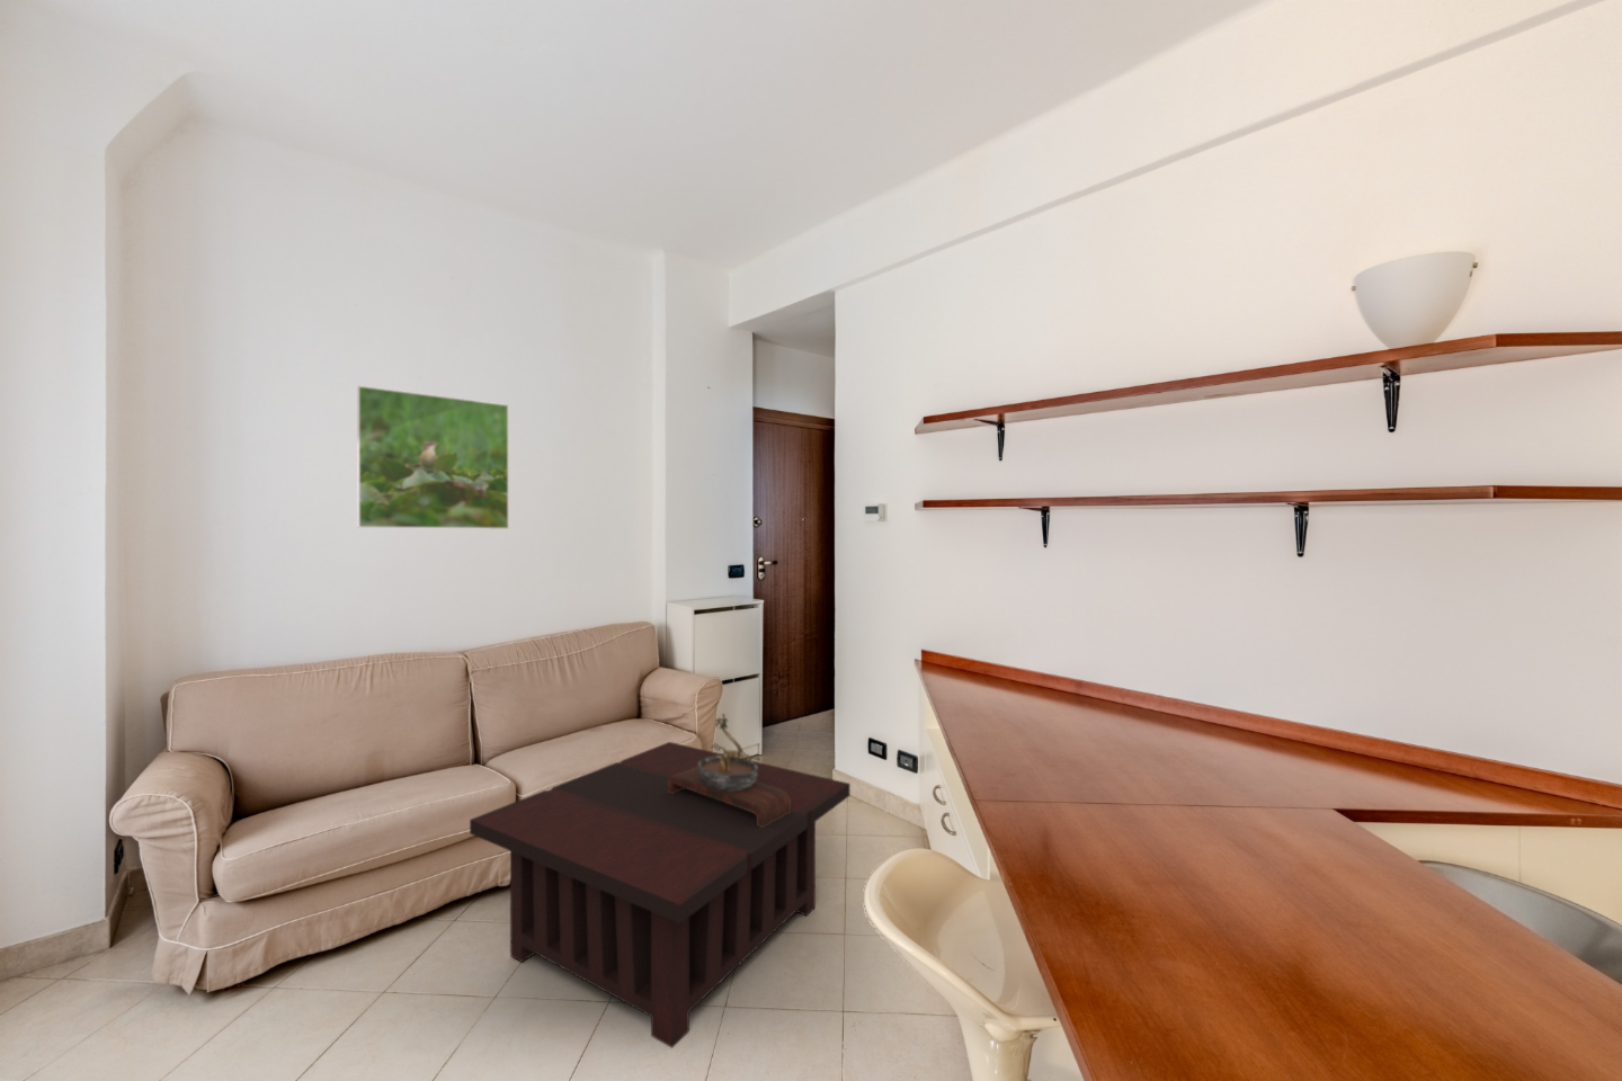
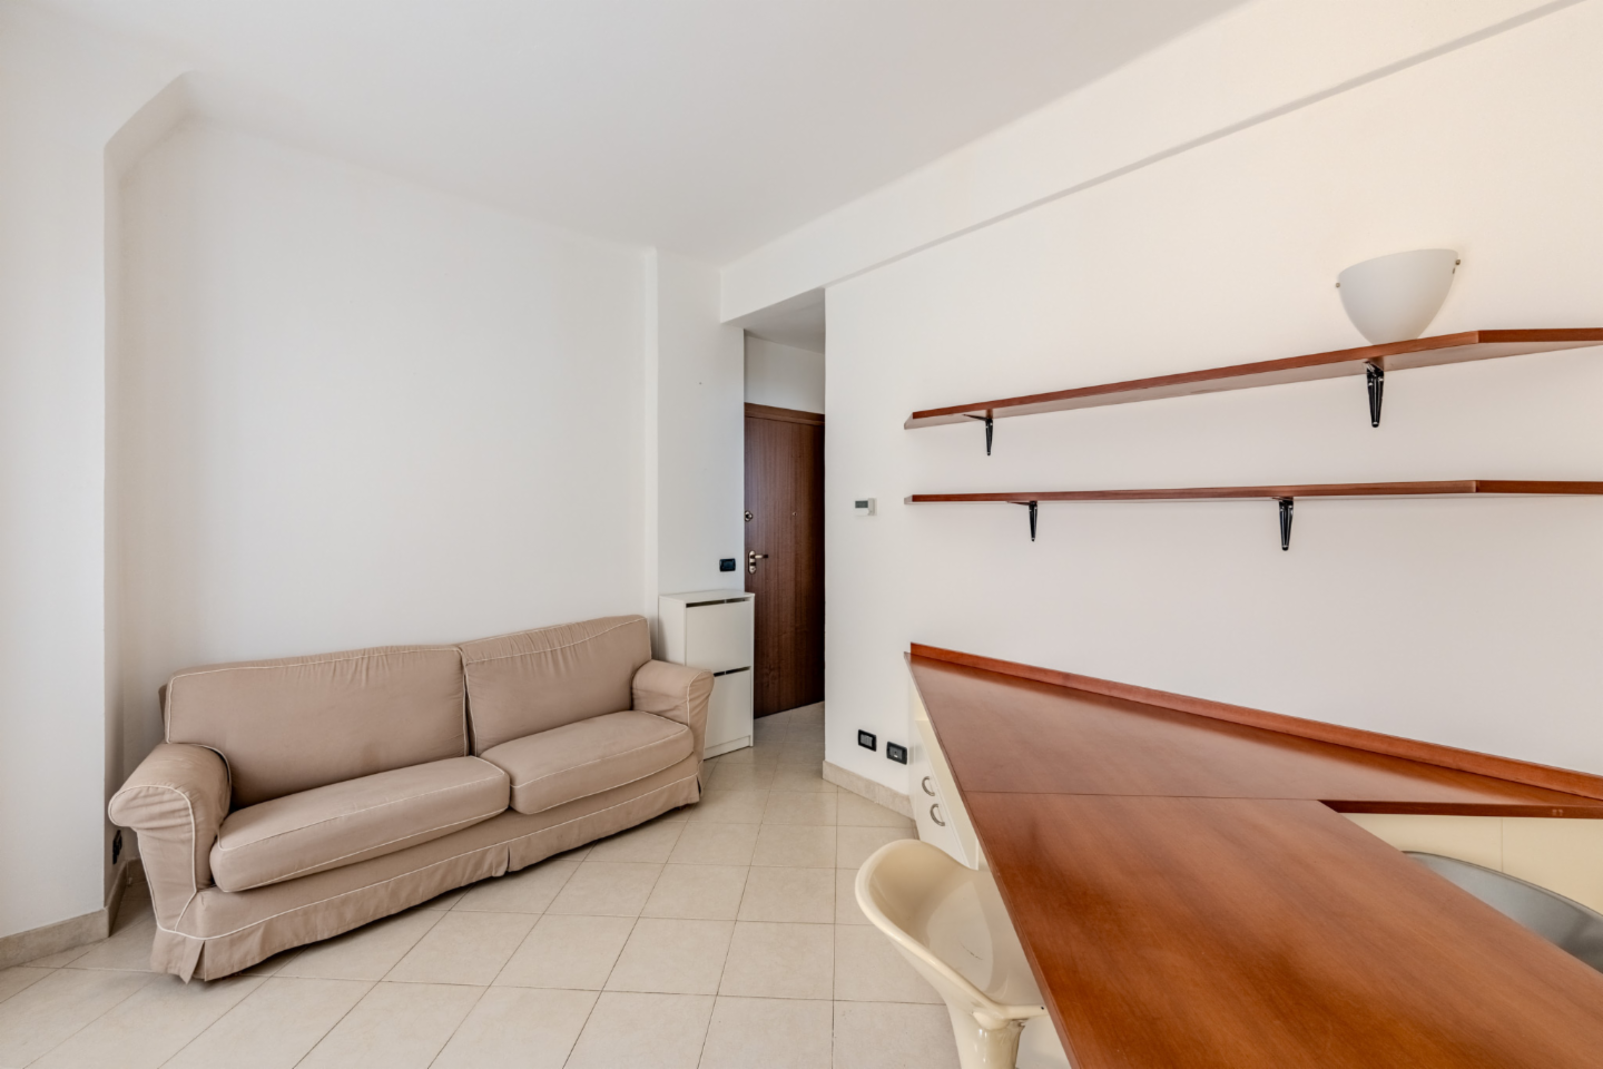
- coffee table [468,741,852,1050]
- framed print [356,385,510,531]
- bonsai tree [667,713,790,828]
